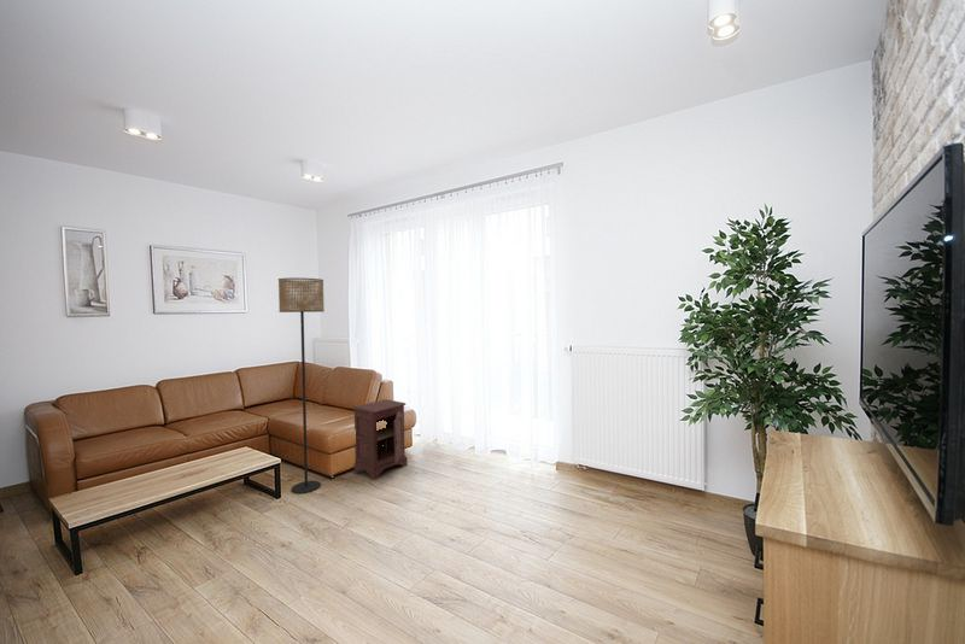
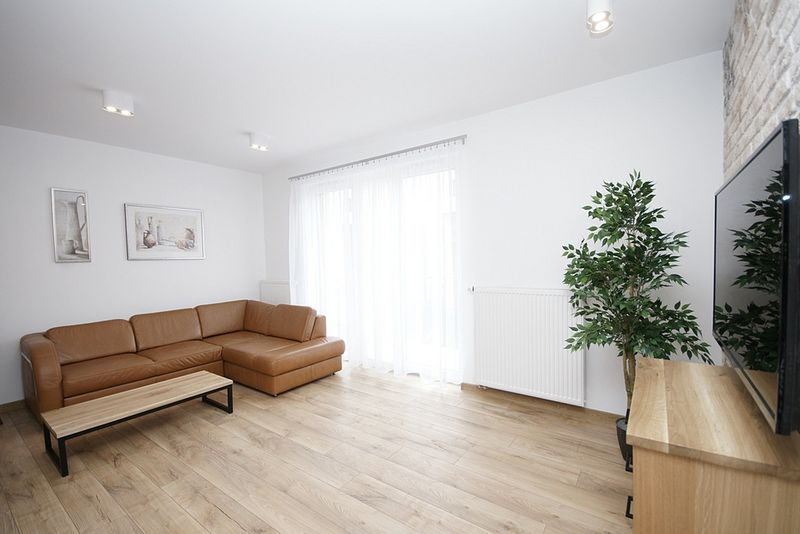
- floor lamp [277,276,326,494]
- nightstand [352,398,408,480]
